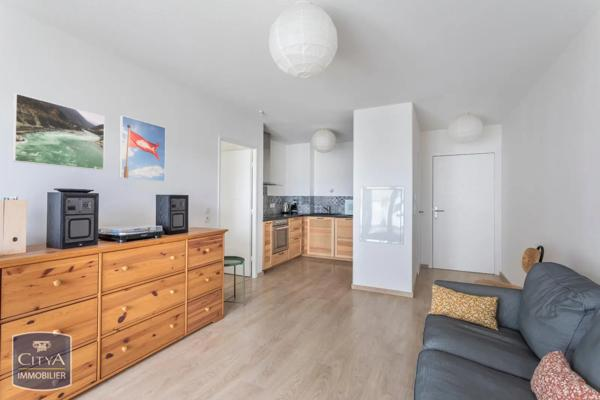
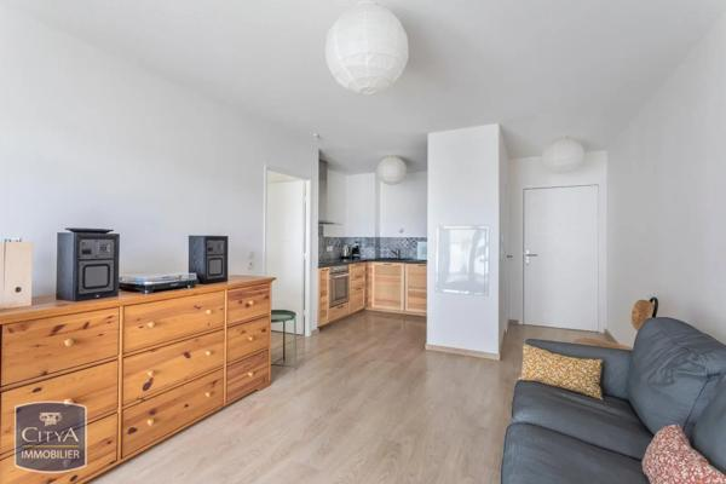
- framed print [11,92,106,171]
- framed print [118,114,167,183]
